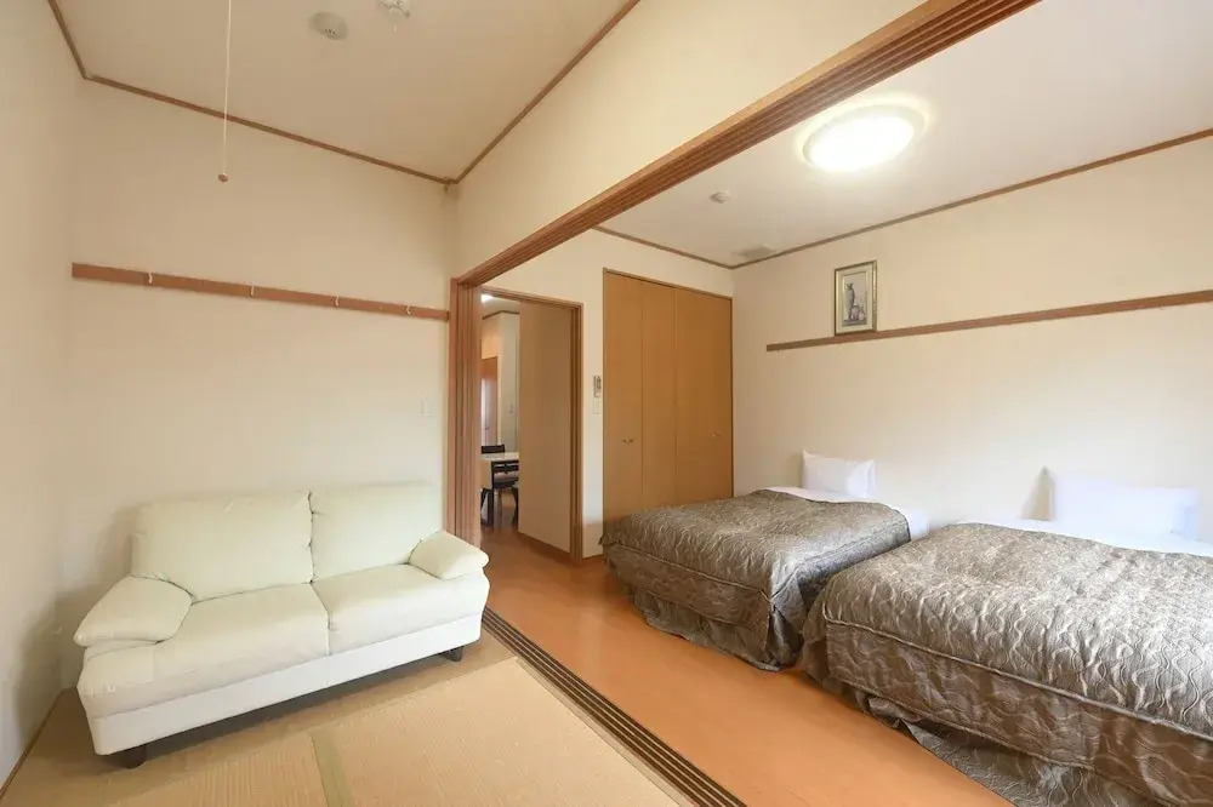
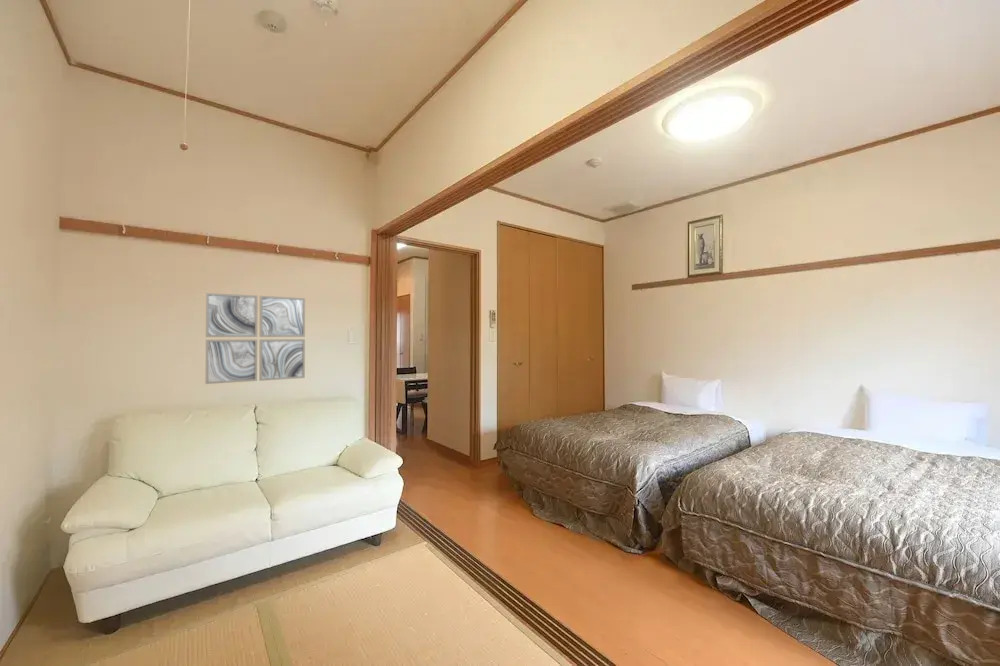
+ wall art [204,292,306,385]
